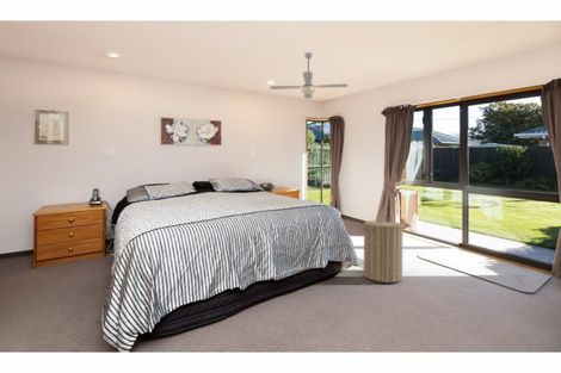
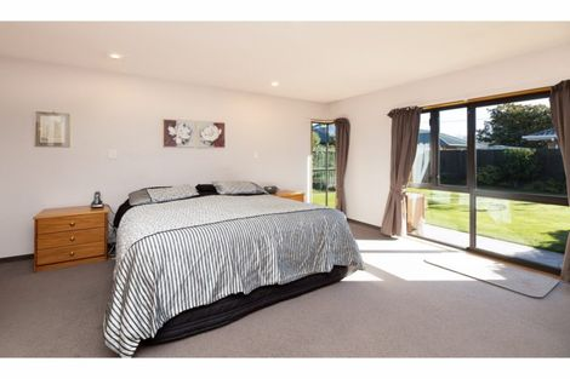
- ceiling fan [269,51,350,100]
- laundry hamper [363,213,405,284]
